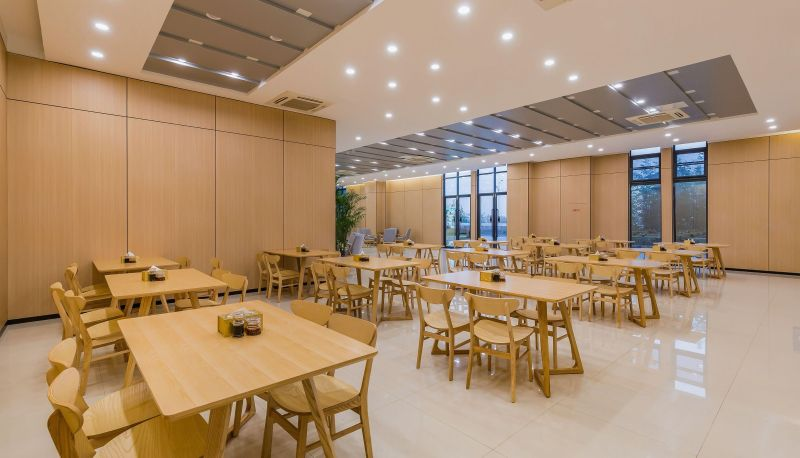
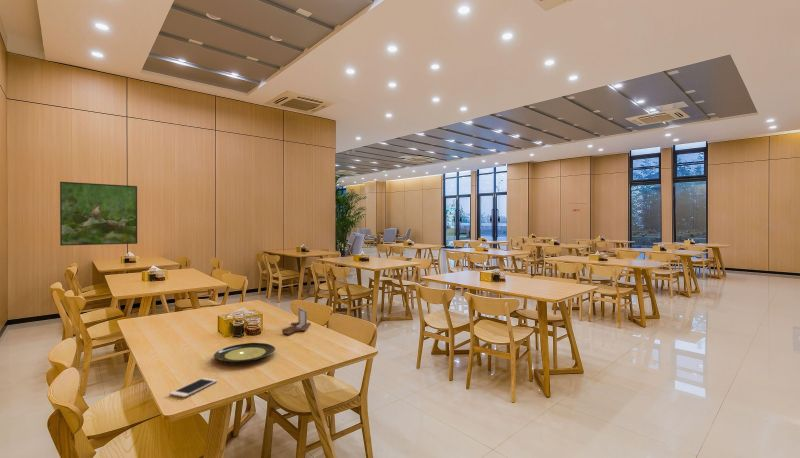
+ cell phone [169,377,218,398]
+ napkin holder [281,306,312,336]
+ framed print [59,181,138,246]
+ plate [213,342,276,364]
